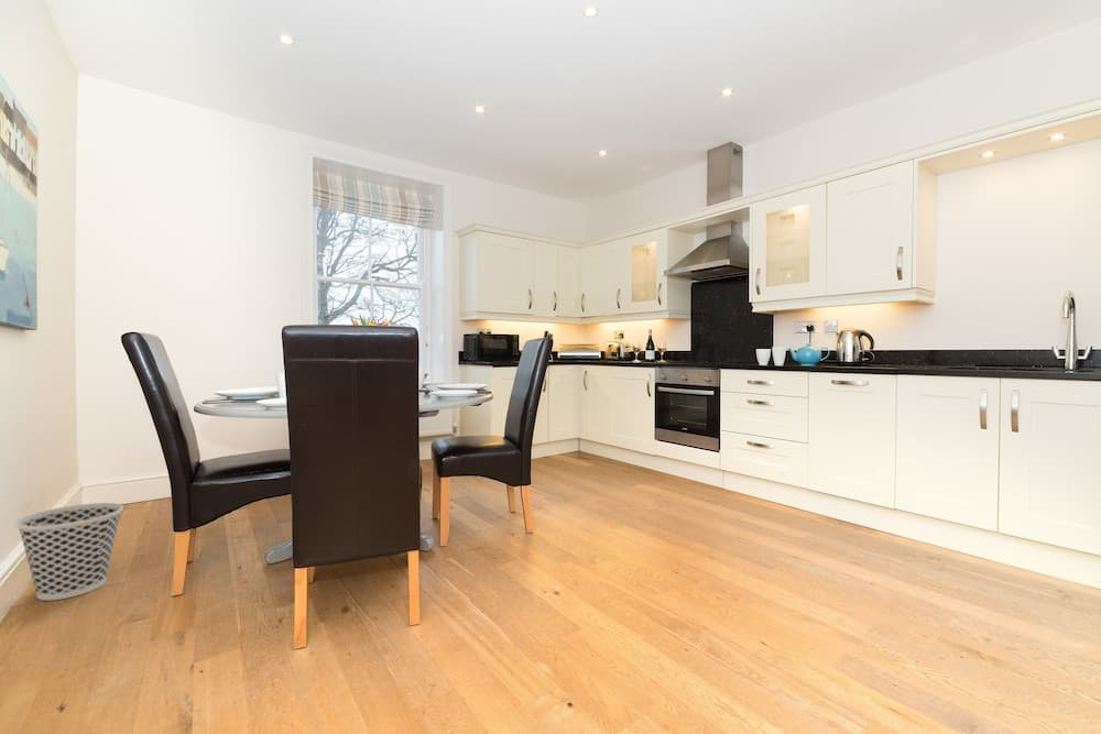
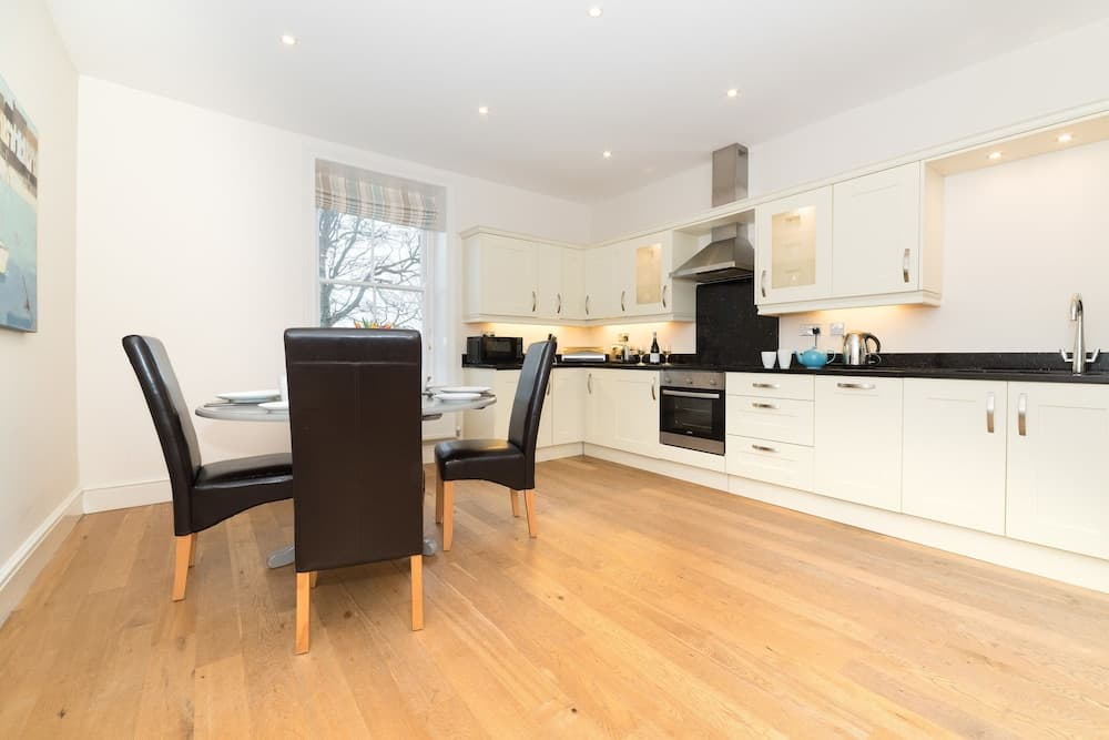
- wastebasket [14,502,124,602]
